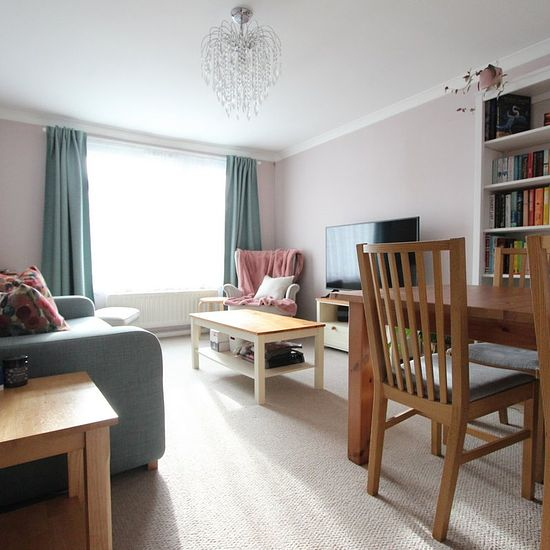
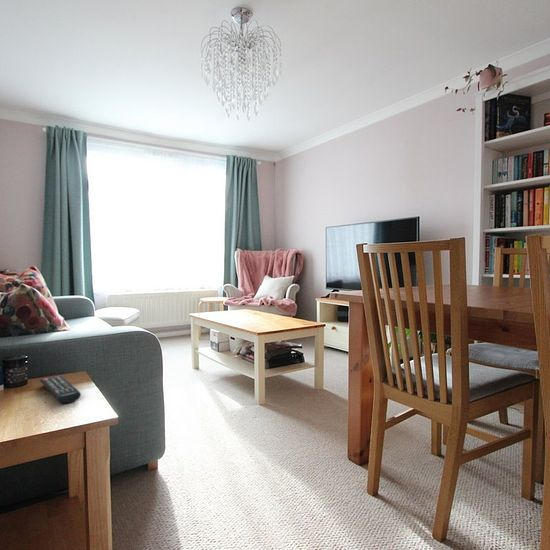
+ remote control [39,375,82,404]
